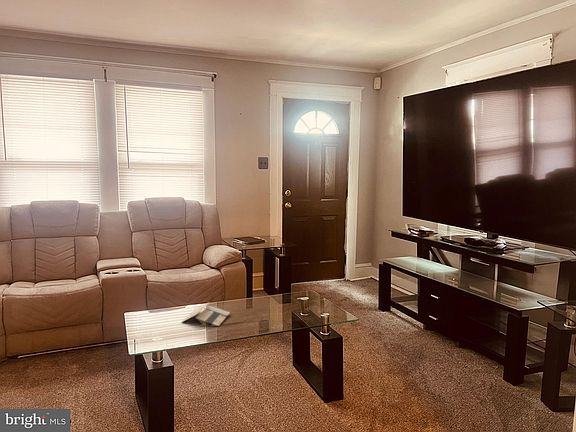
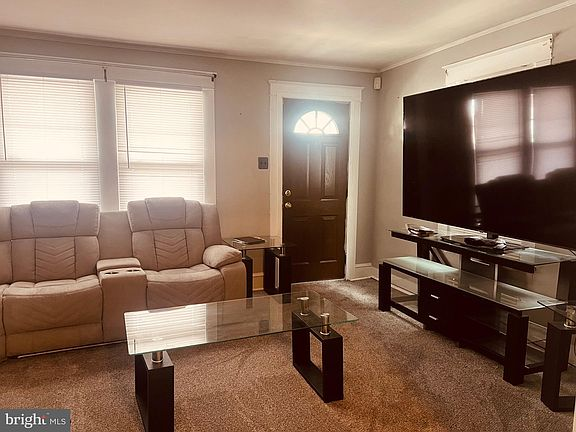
- brochure [181,302,231,327]
